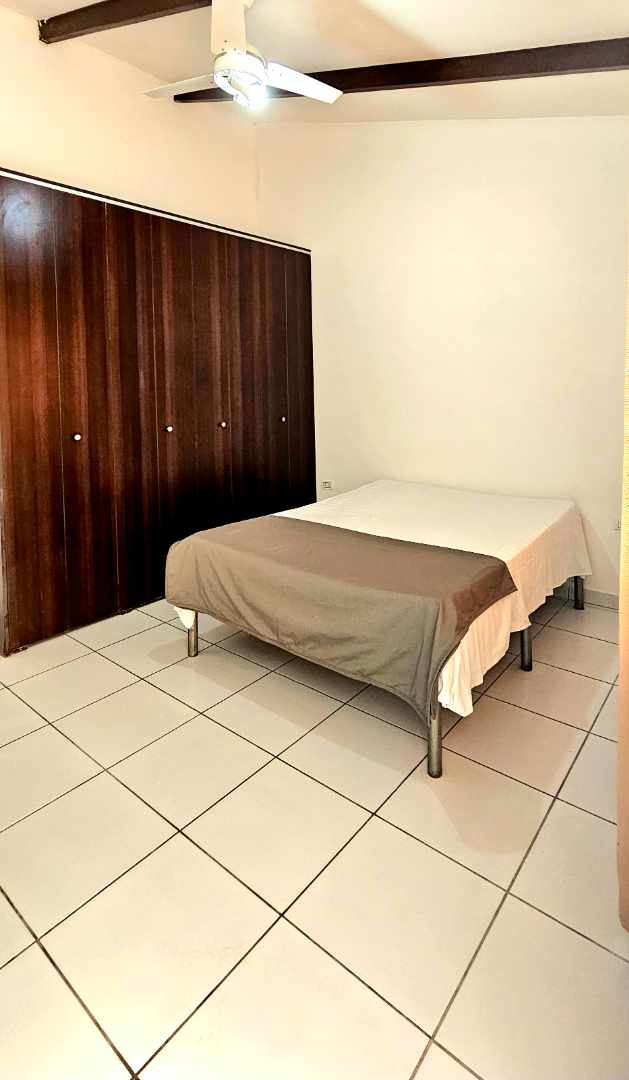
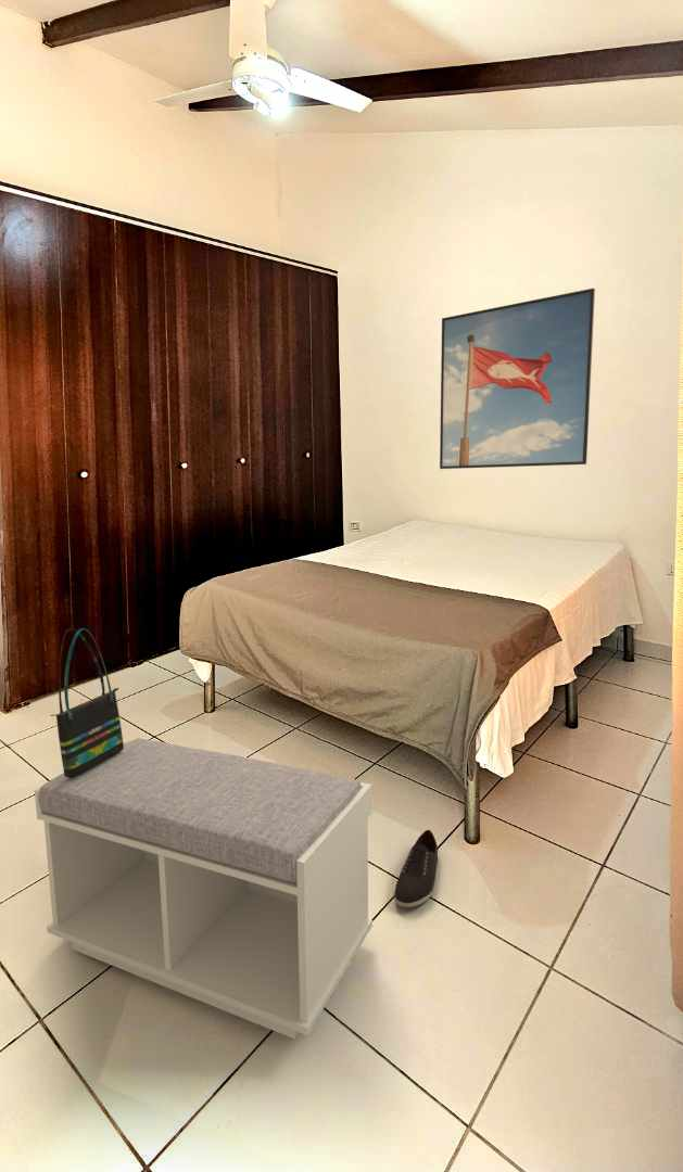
+ tote bag [50,627,124,778]
+ shoe [393,829,439,908]
+ bench [34,737,374,1040]
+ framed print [439,288,596,470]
